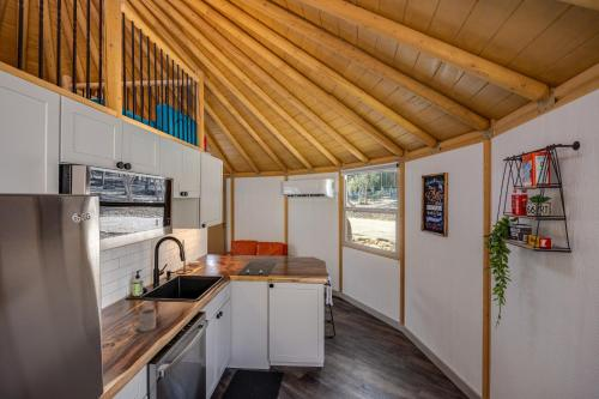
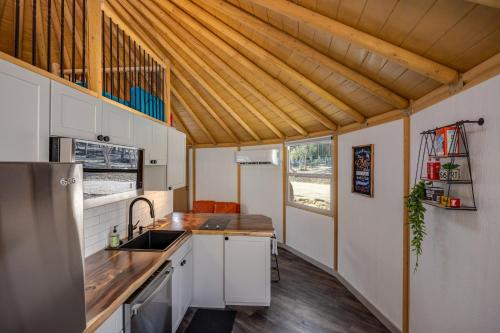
- mug [131,308,157,333]
